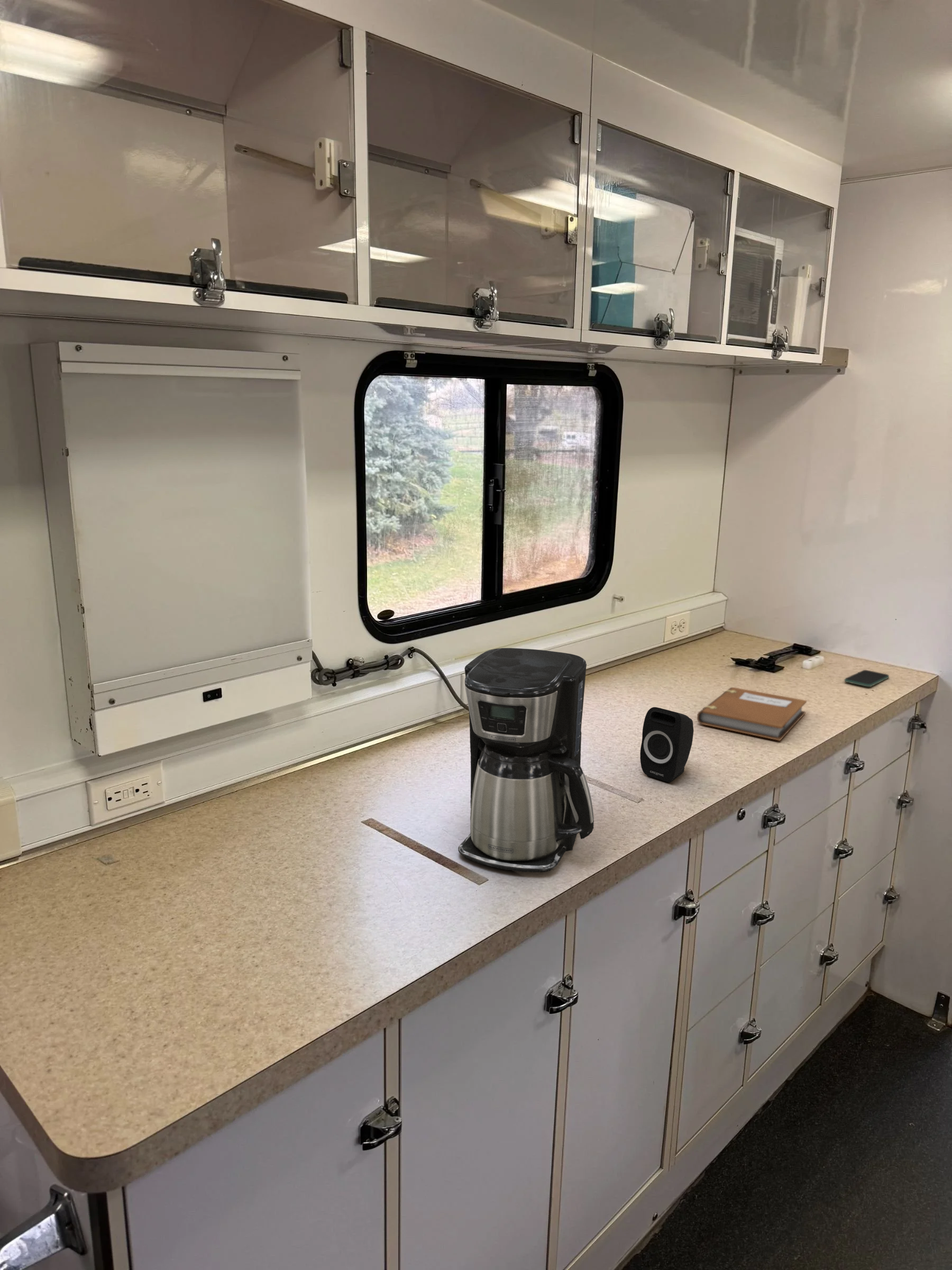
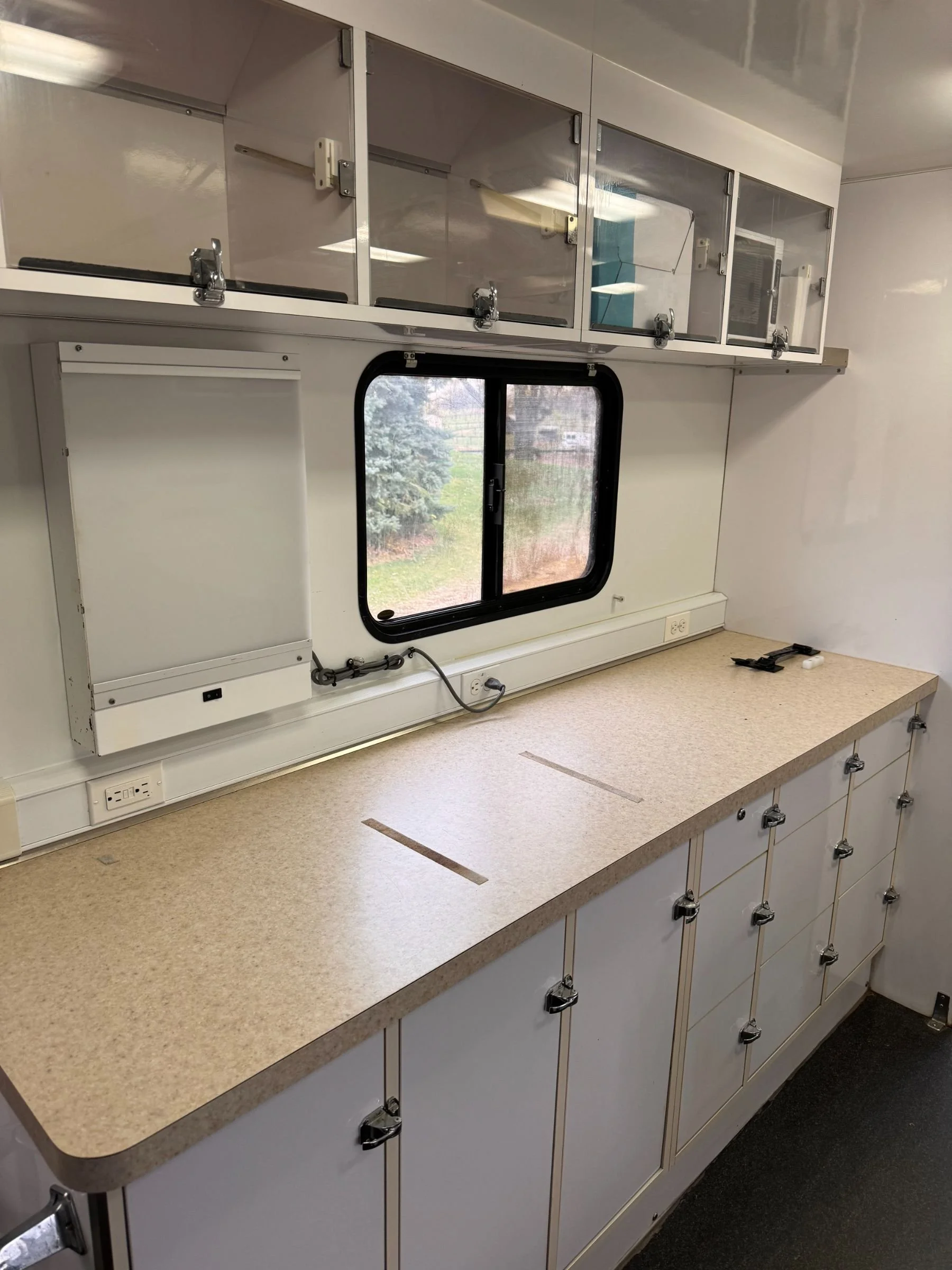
- coffee maker [457,648,594,873]
- notebook [697,687,807,741]
- speaker [639,706,694,783]
- smartphone [844,669,890,687]
